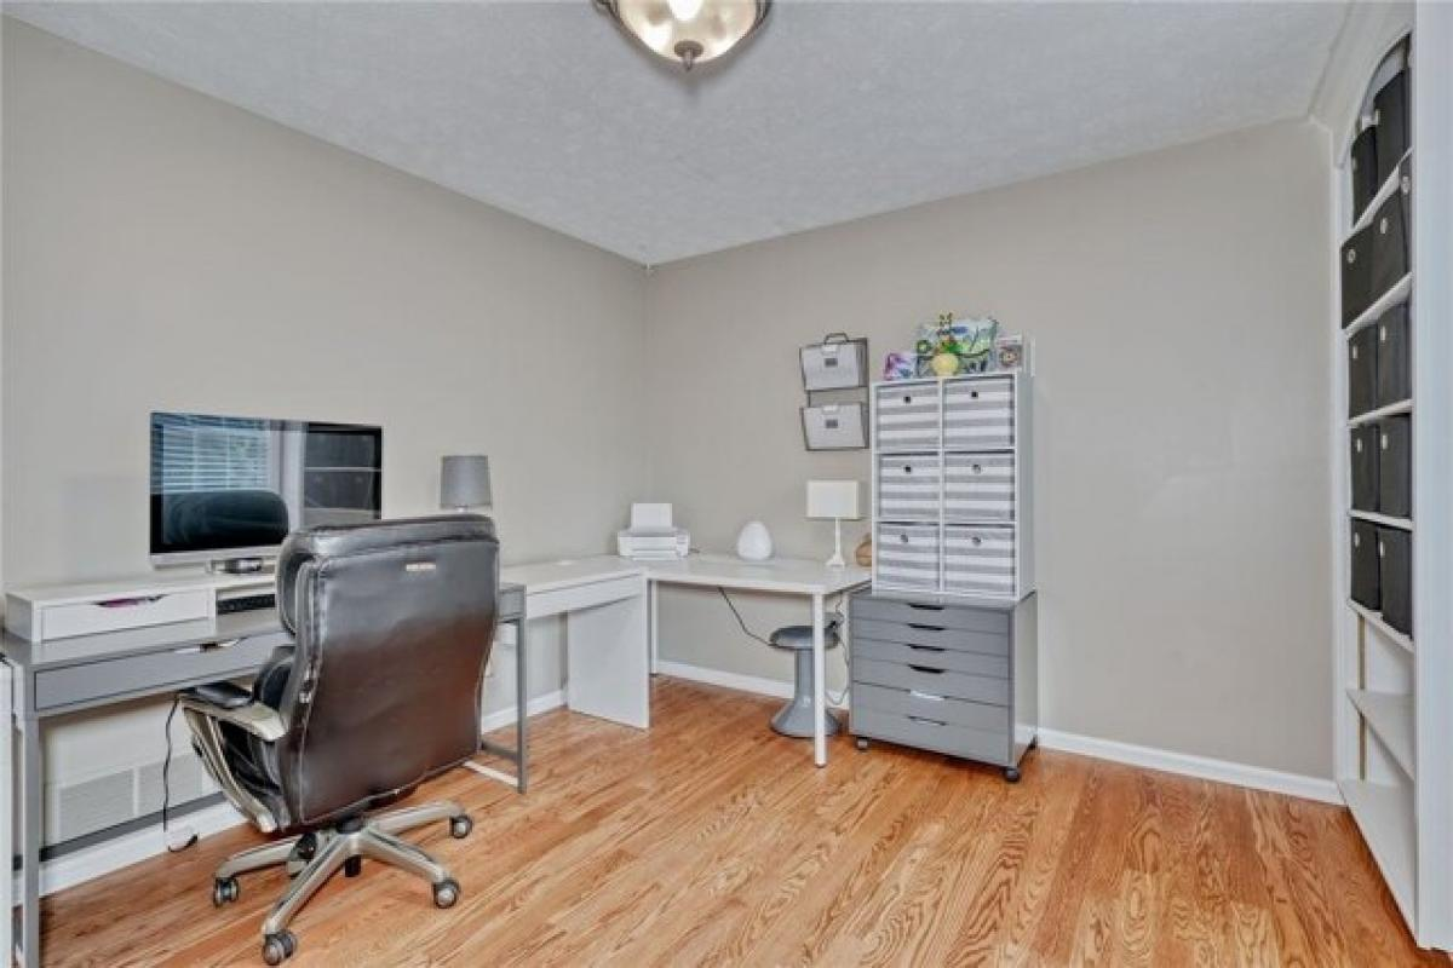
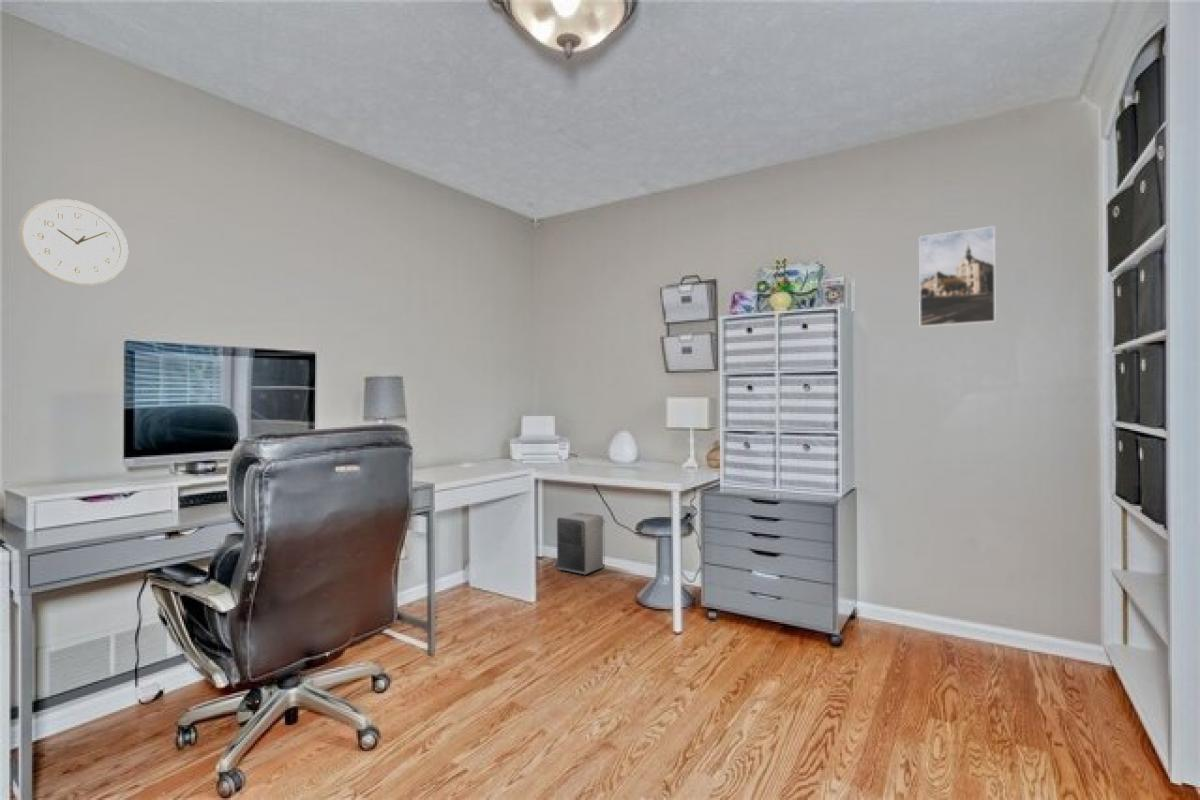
+ speaker [556,512,606,577]
+ wall clock [18,198,129,287]
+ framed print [918,225,997,328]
